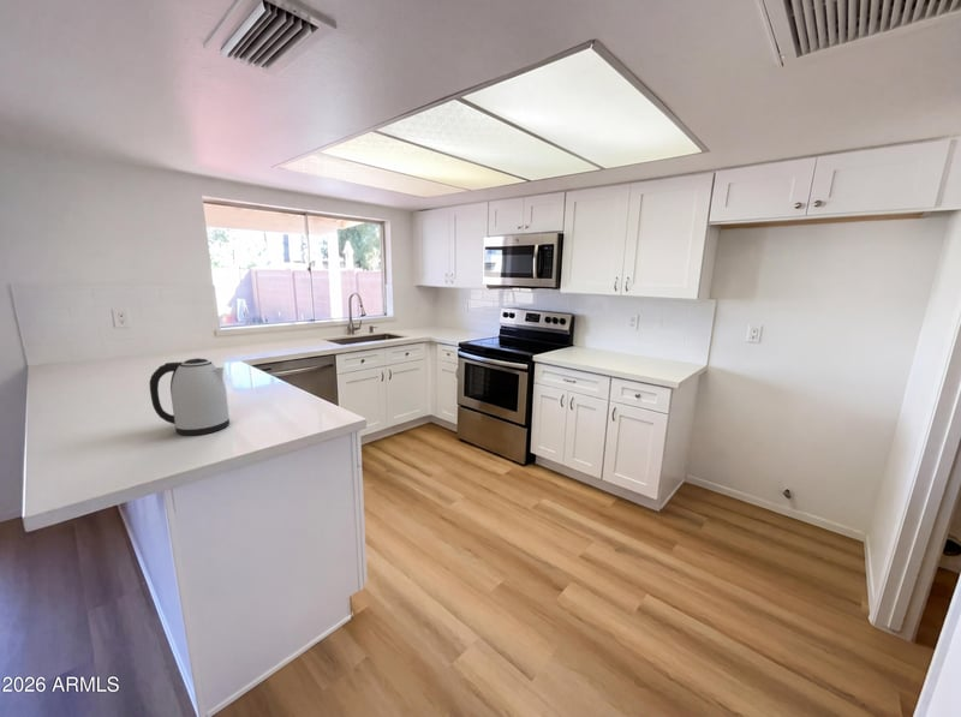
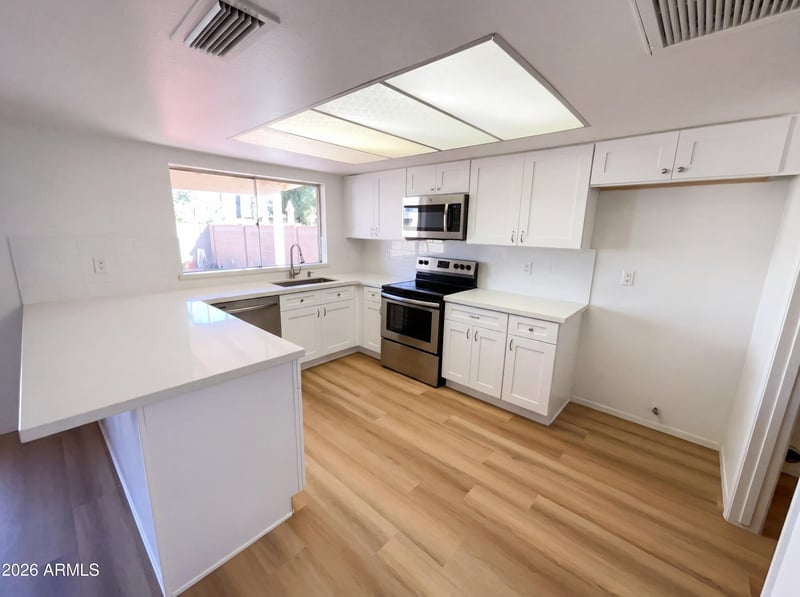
- kettle [148,357,231,436]
